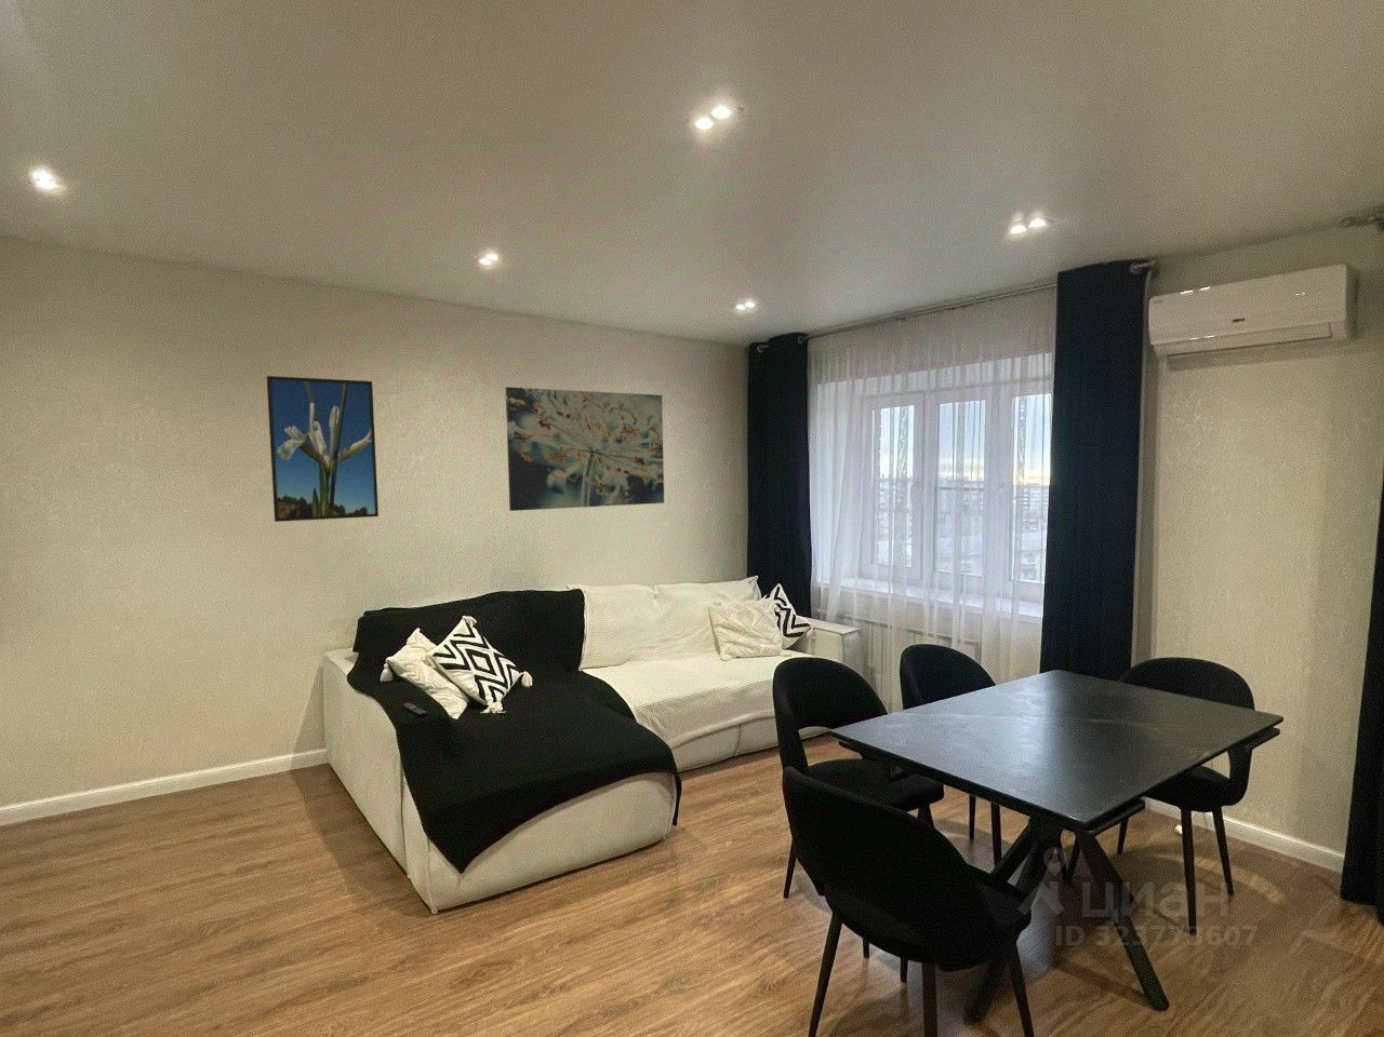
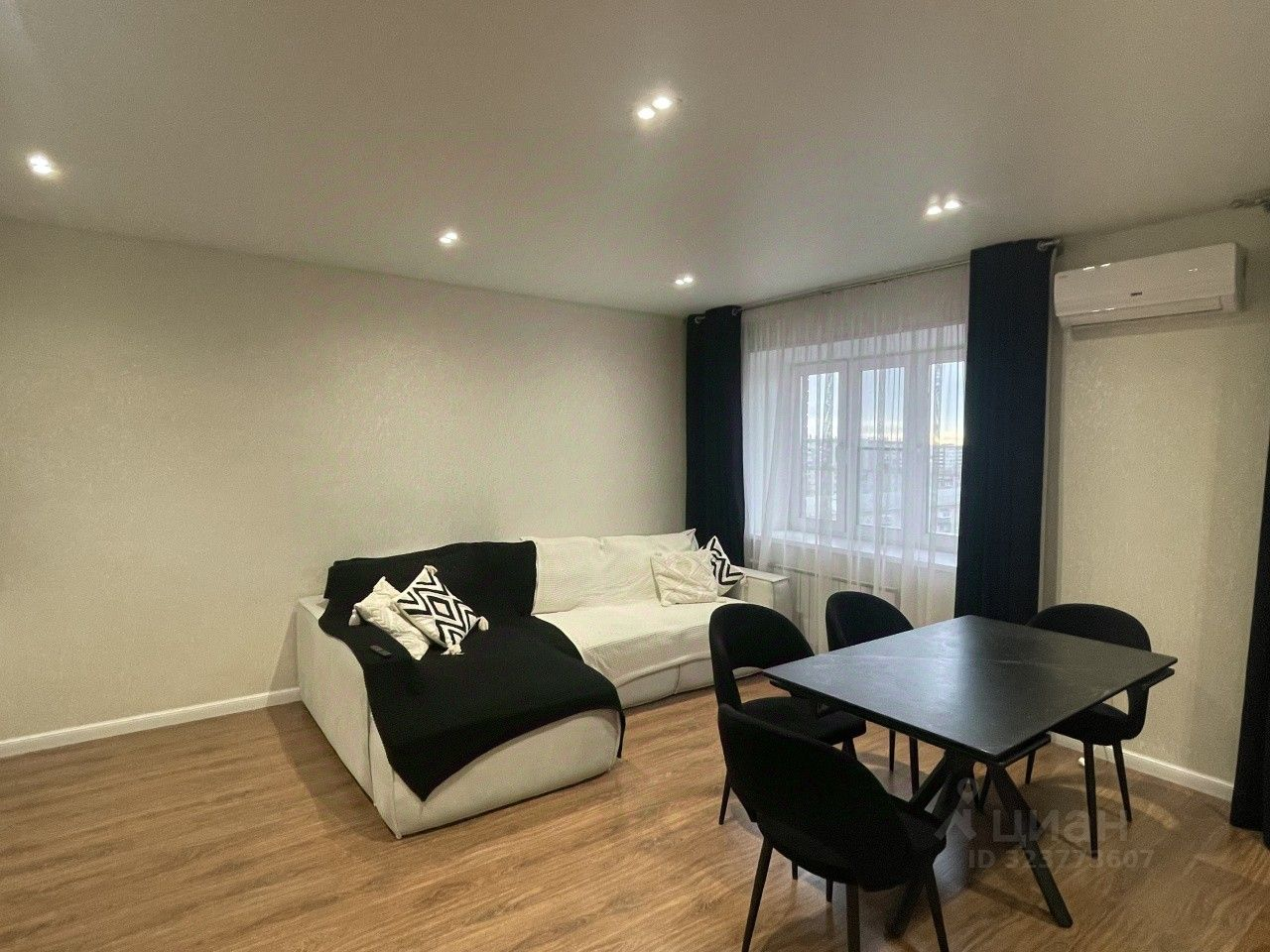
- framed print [266,375,379,523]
- wall art [505,386,665,512]
